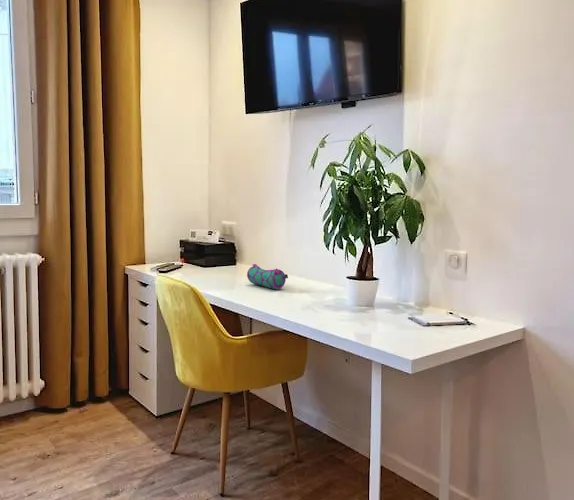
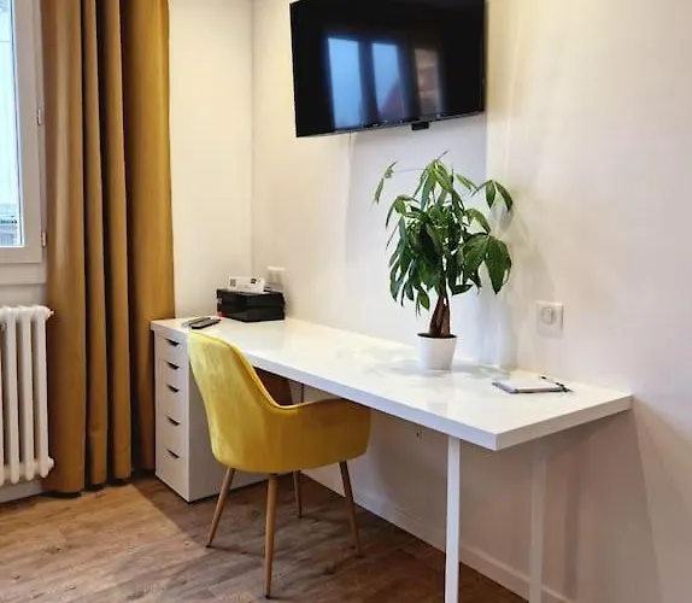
- pencil case [246,263,289,290]
